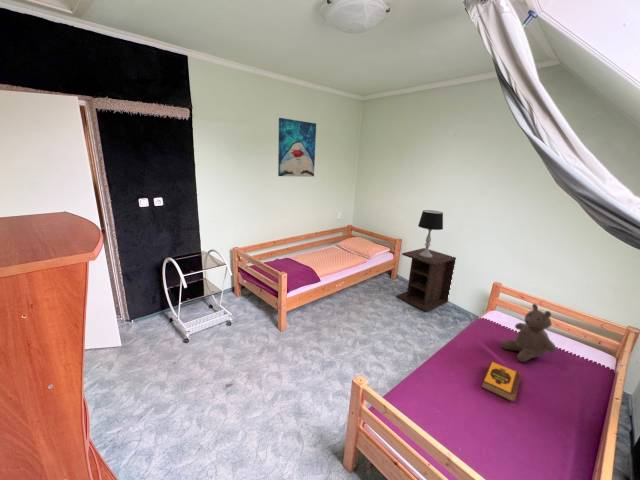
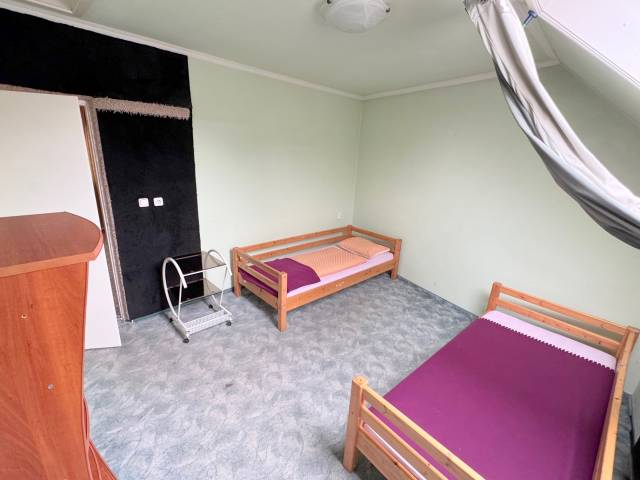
- teddy bear [500,303,557,363]
- hardback book [481,360,522,403]
- table lamp [417,209,444,258]
- wall art [277,117,317,178]
- nightstand [396,247,457,313]
